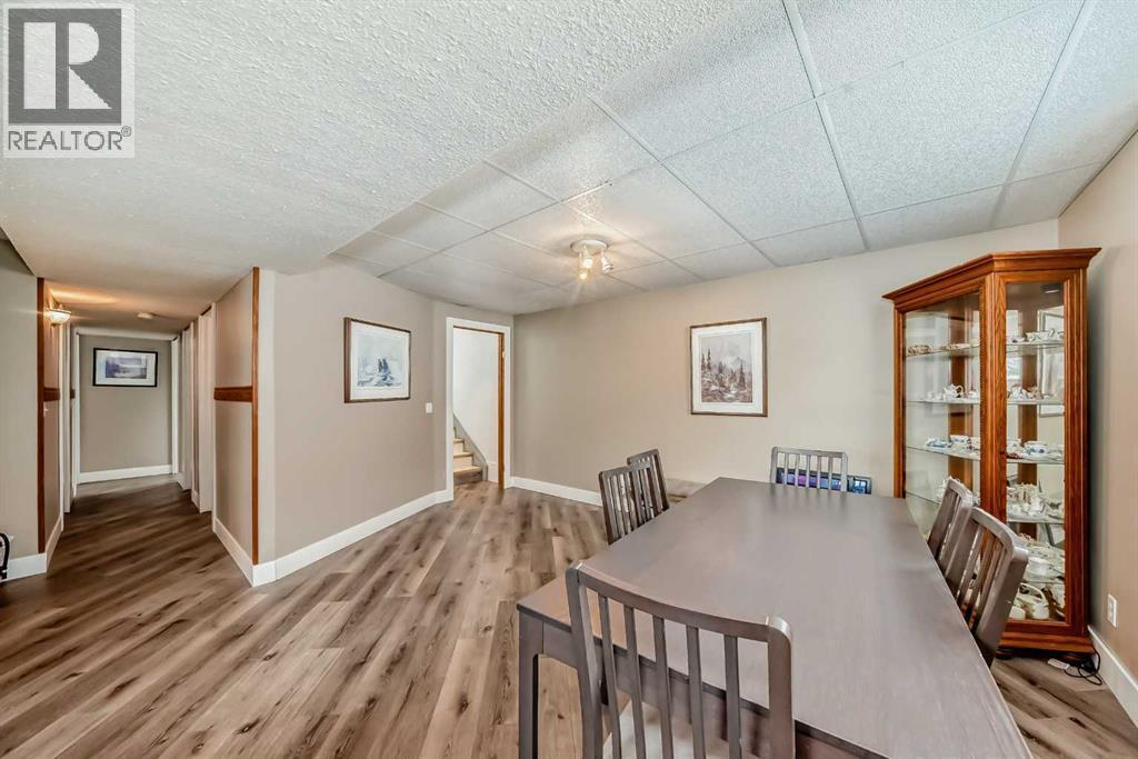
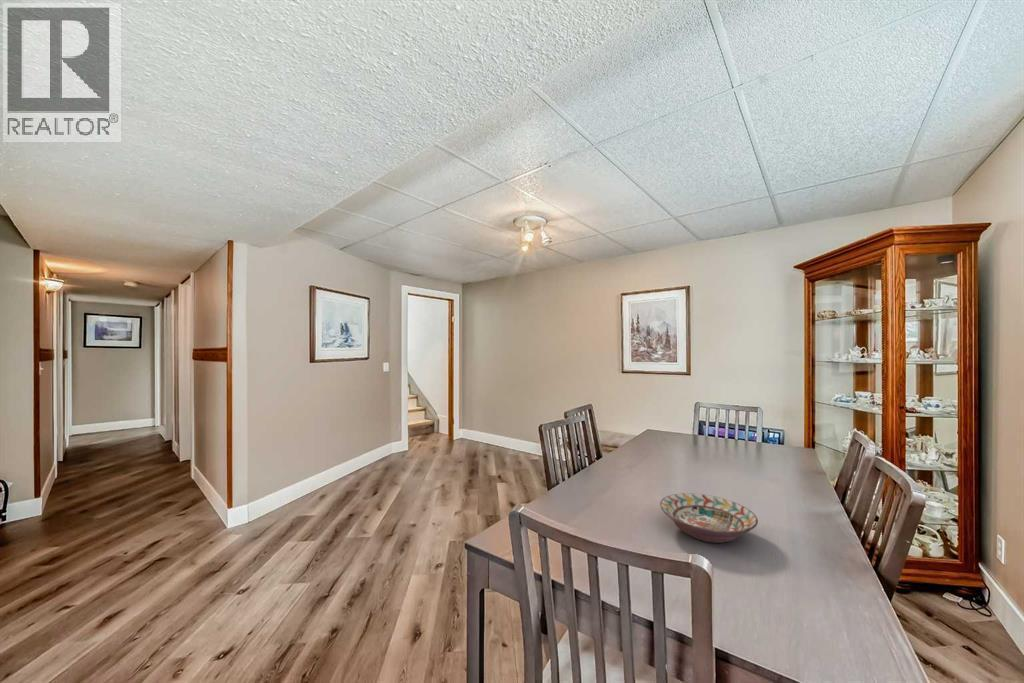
+ decorative bowl [659,492,759,544]
